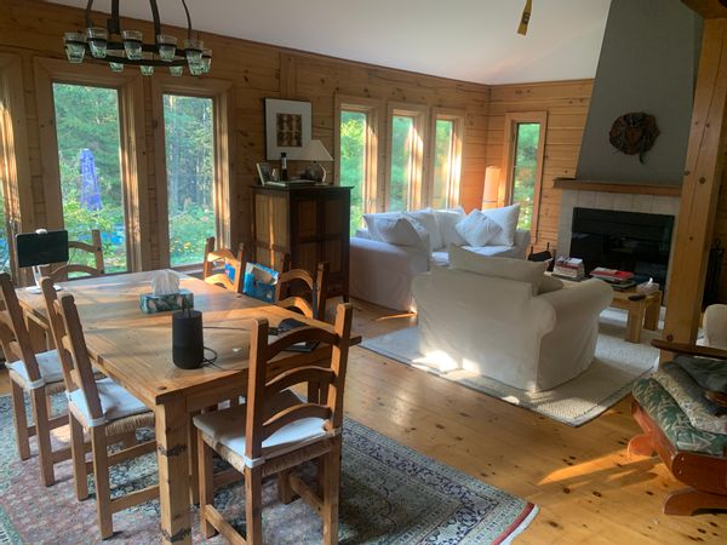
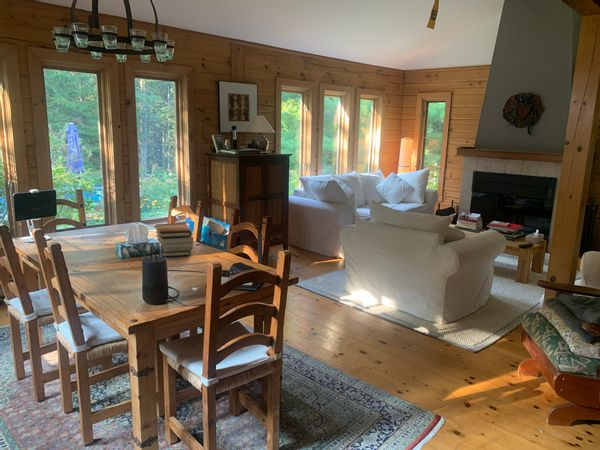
+ book stack [155,222,194,258]
